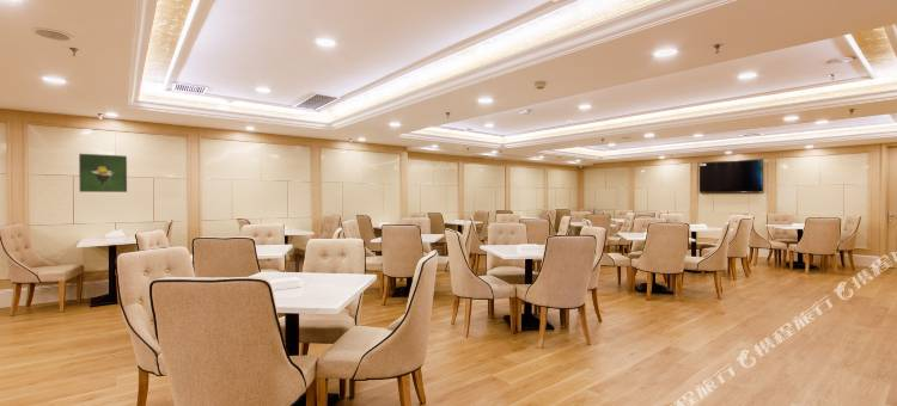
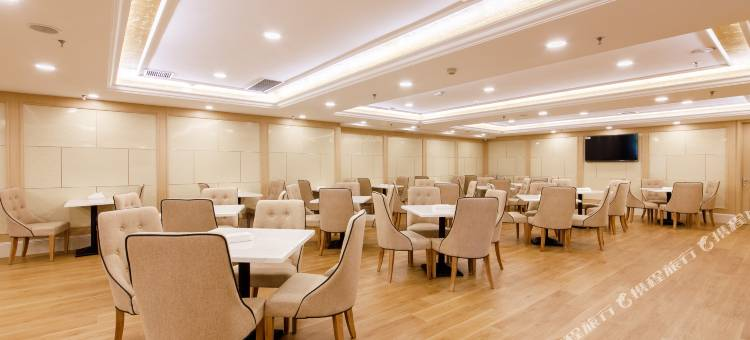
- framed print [78,153,128,193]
